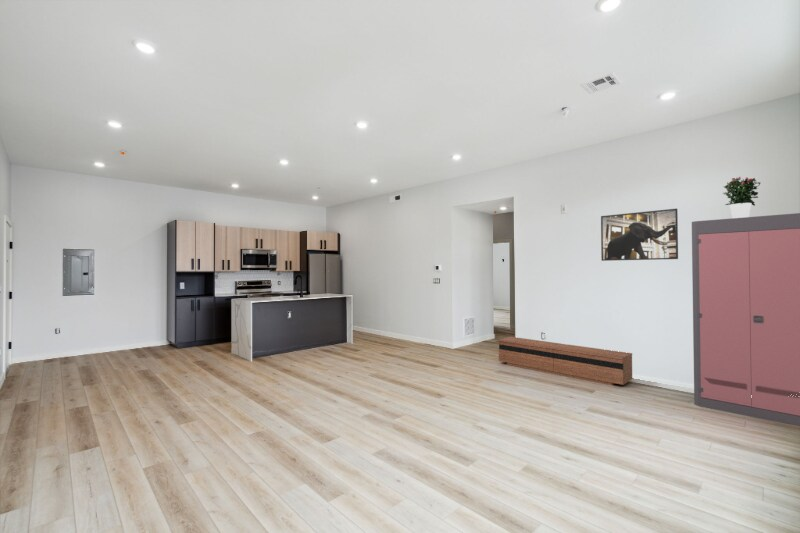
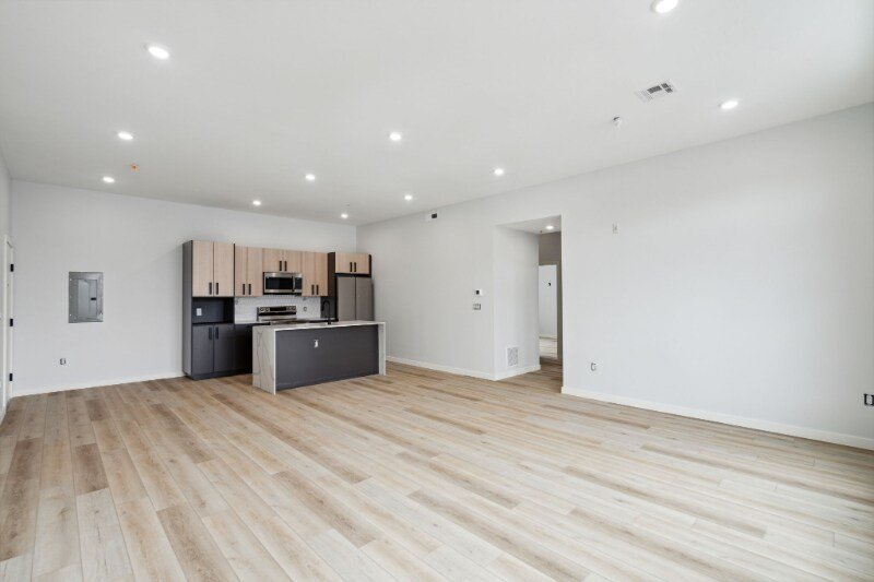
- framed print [600,208,679,262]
- storage cabinet [691,212,800,427]
- potted flower [723,176,761,218]
- tv stand [497,336,633,386]
